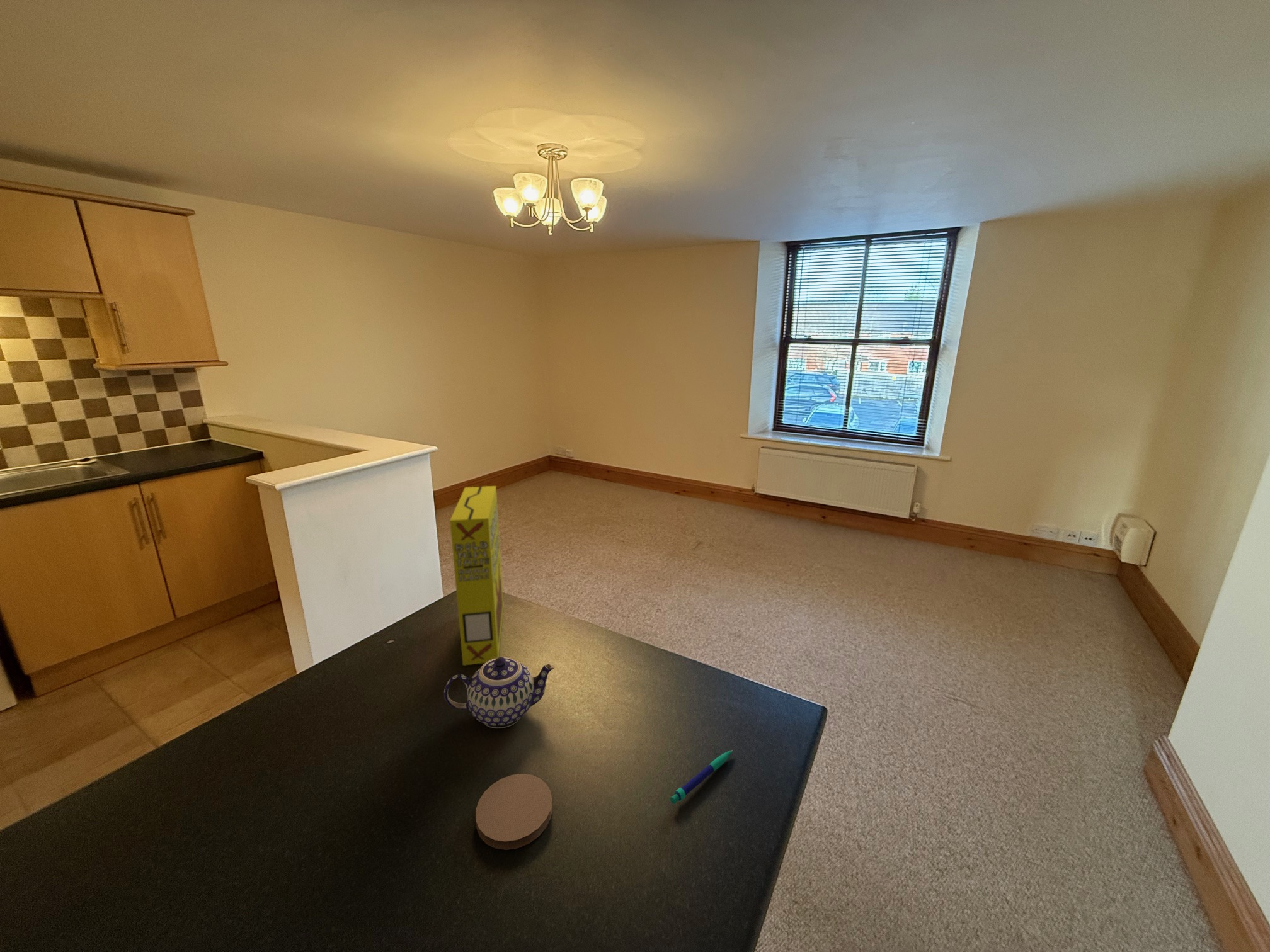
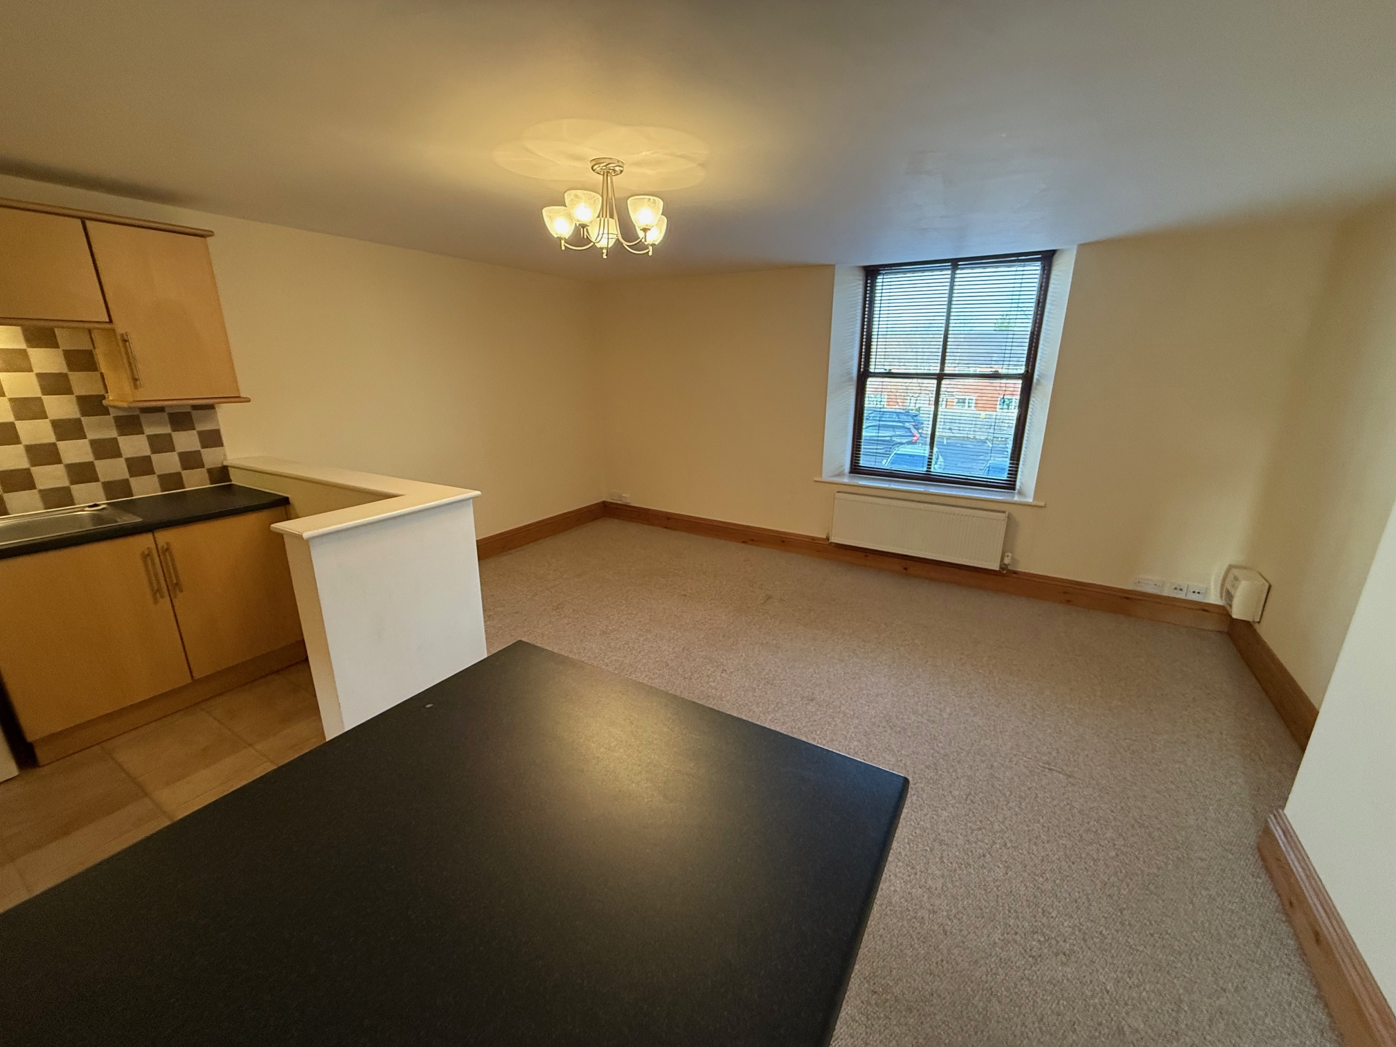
- coaster [475,773,553,851]
- pen [670,750,733,805]
- cereal box [449,485,505,666]
- teapot [443,656,555,729]
